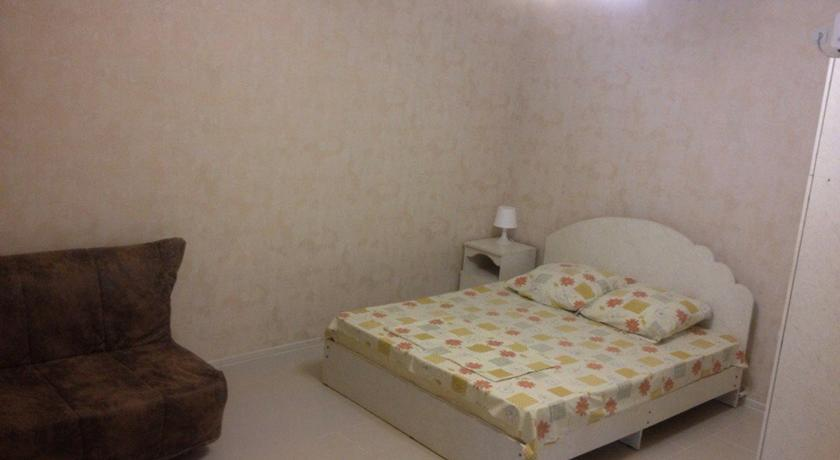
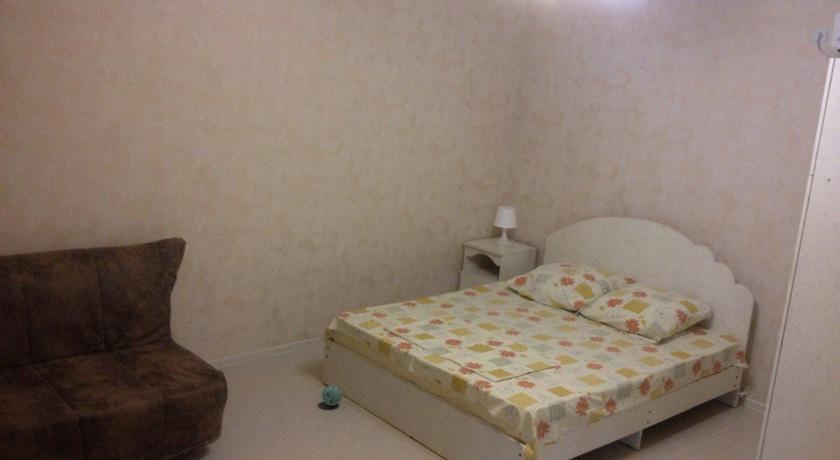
+ ball [321,384,343,407]
